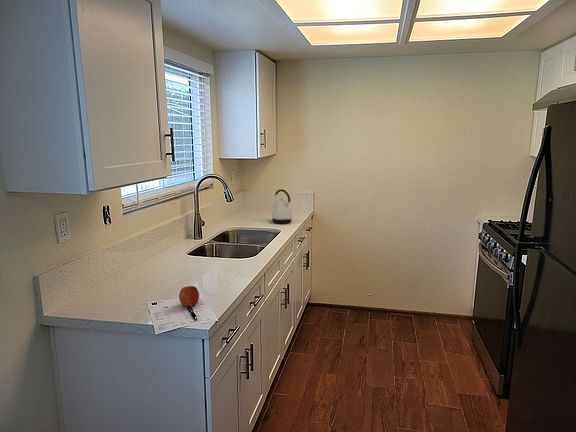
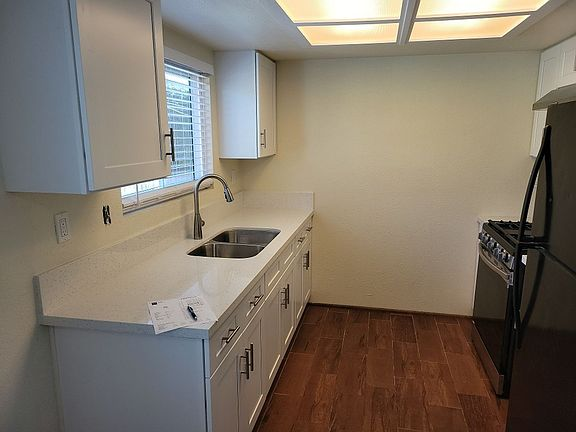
- kettle [271,188,293,225]
- fruit [178,285,200,307]
